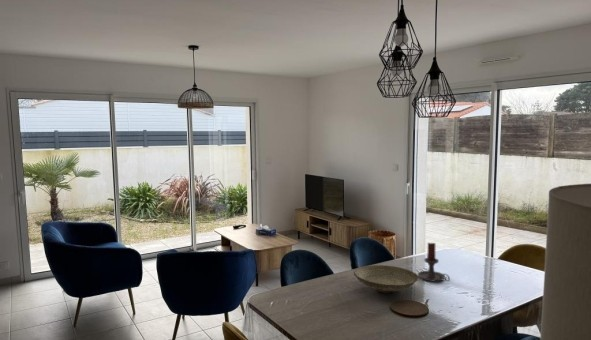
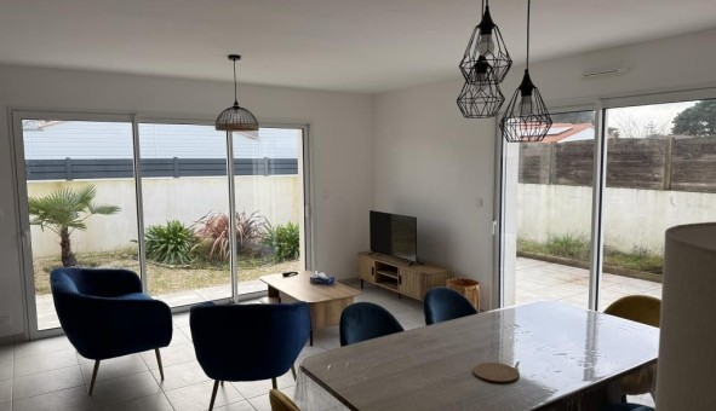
- candle holder [417,242,451,282]
- decorative bowl [353,264,420,294]
